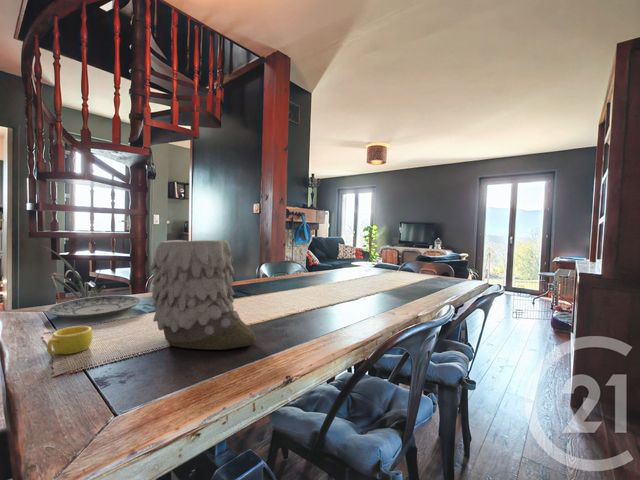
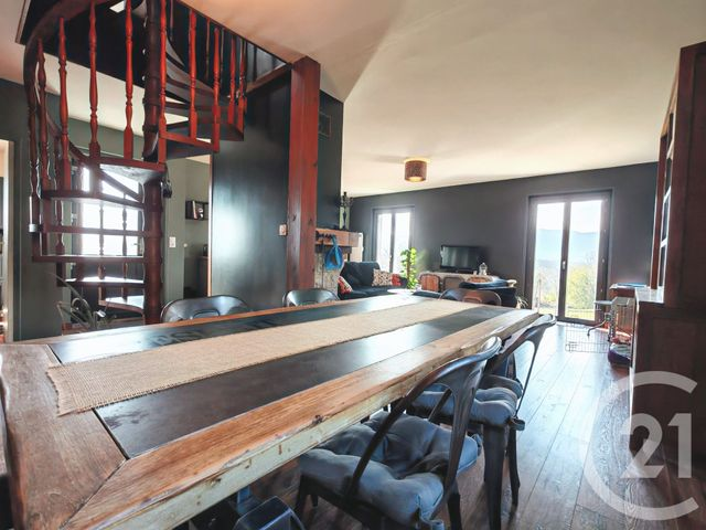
- vase [149,239,257,351]
- cup [46,325,94,356]
- plate [46,294,142,319]
